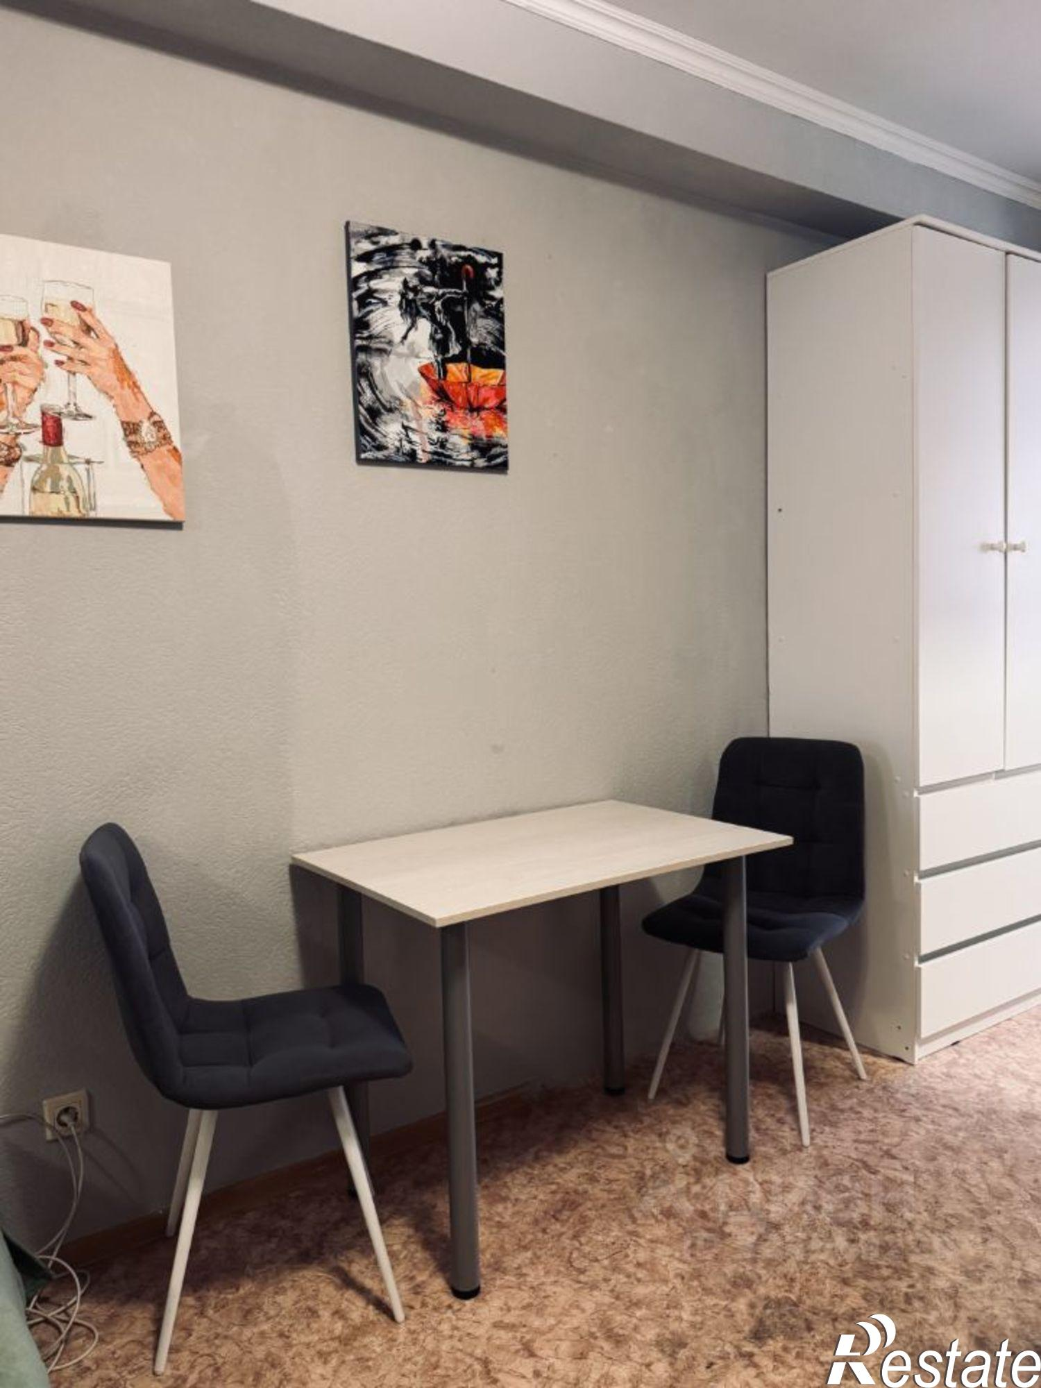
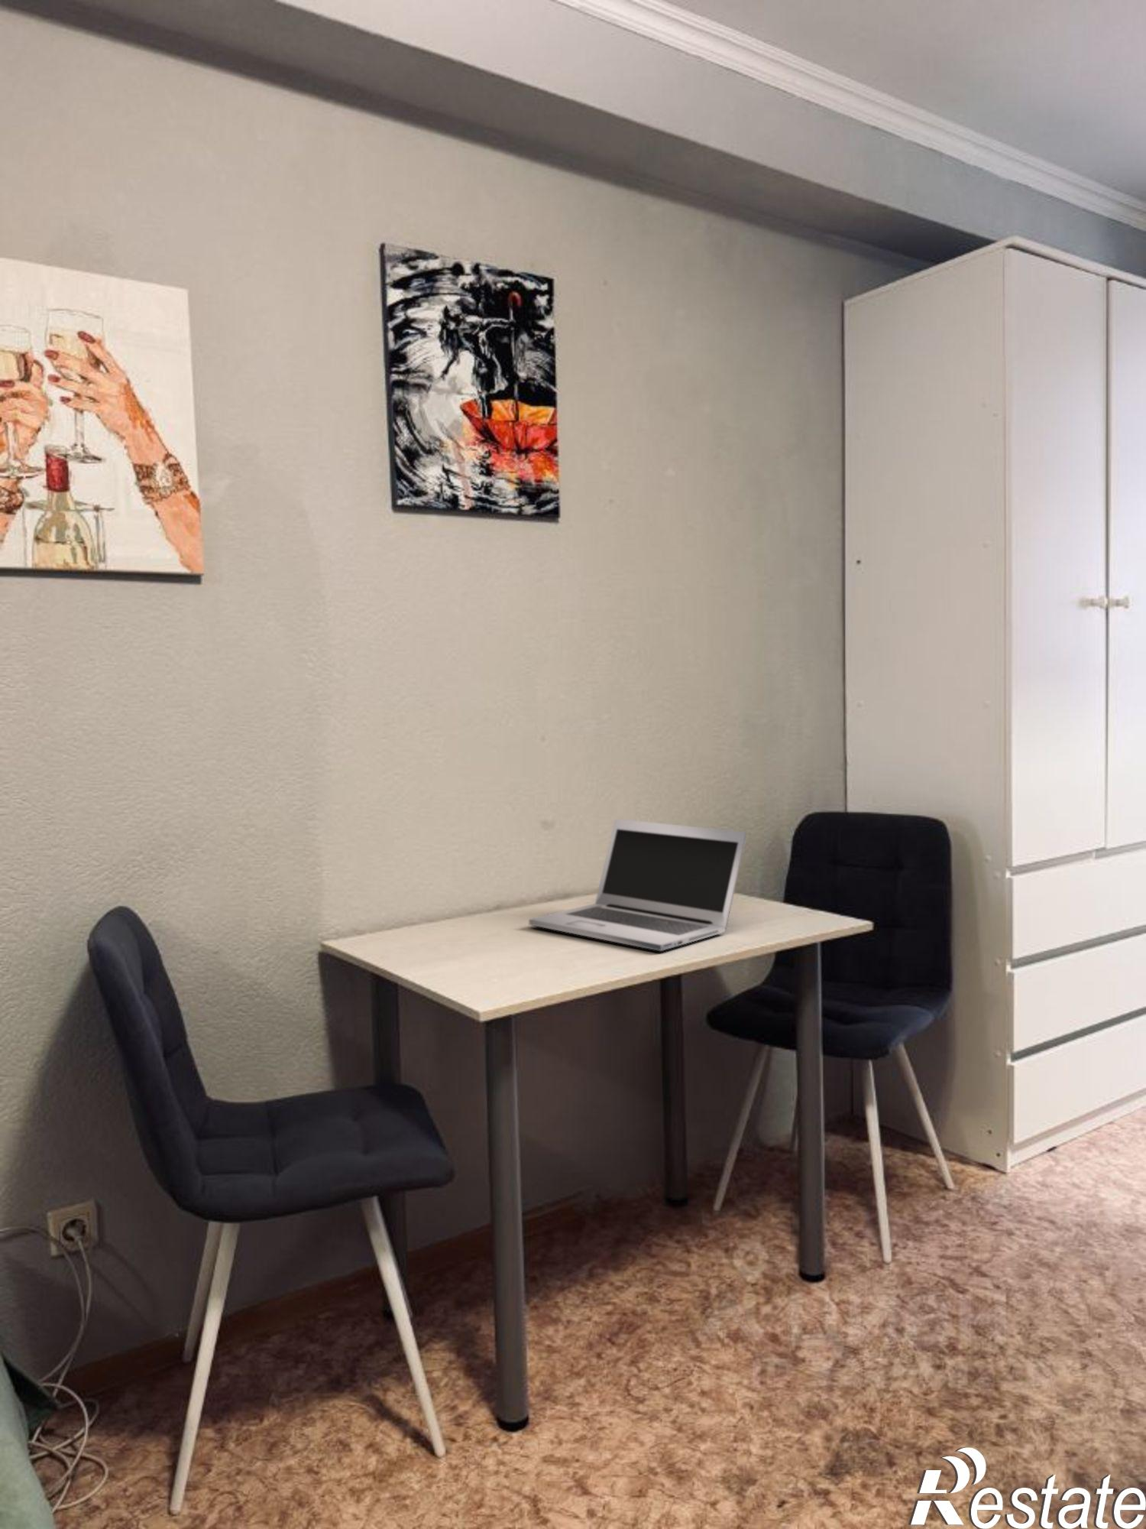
+ laptop [528,817,748,952]
